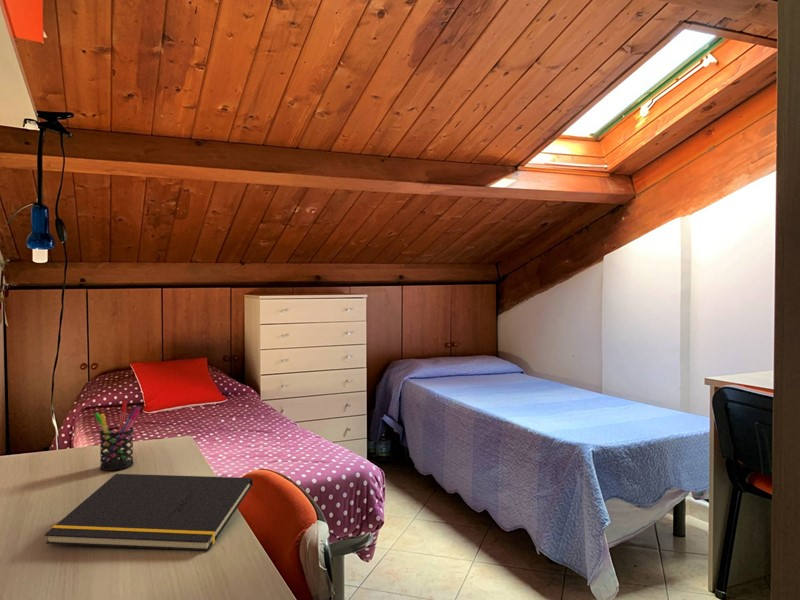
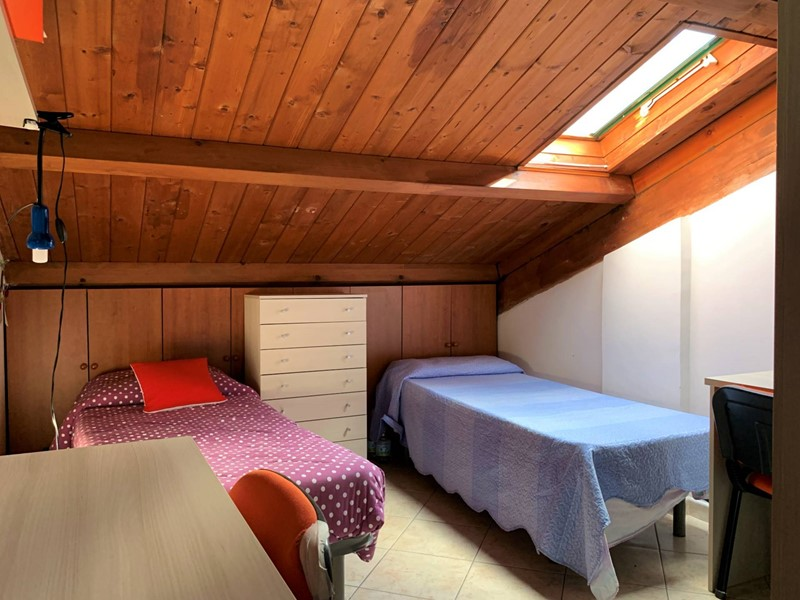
- notepad [44,473,254,552]
- pen holder [93,400,141,472]
